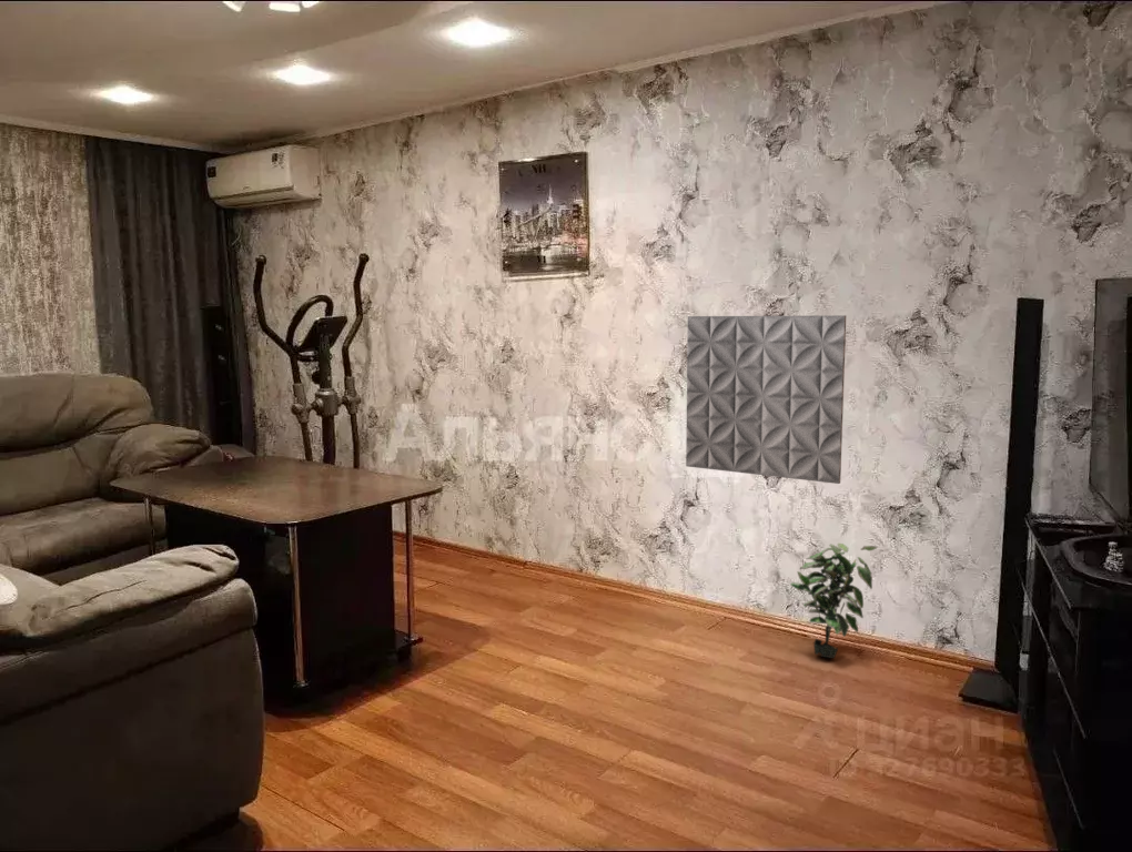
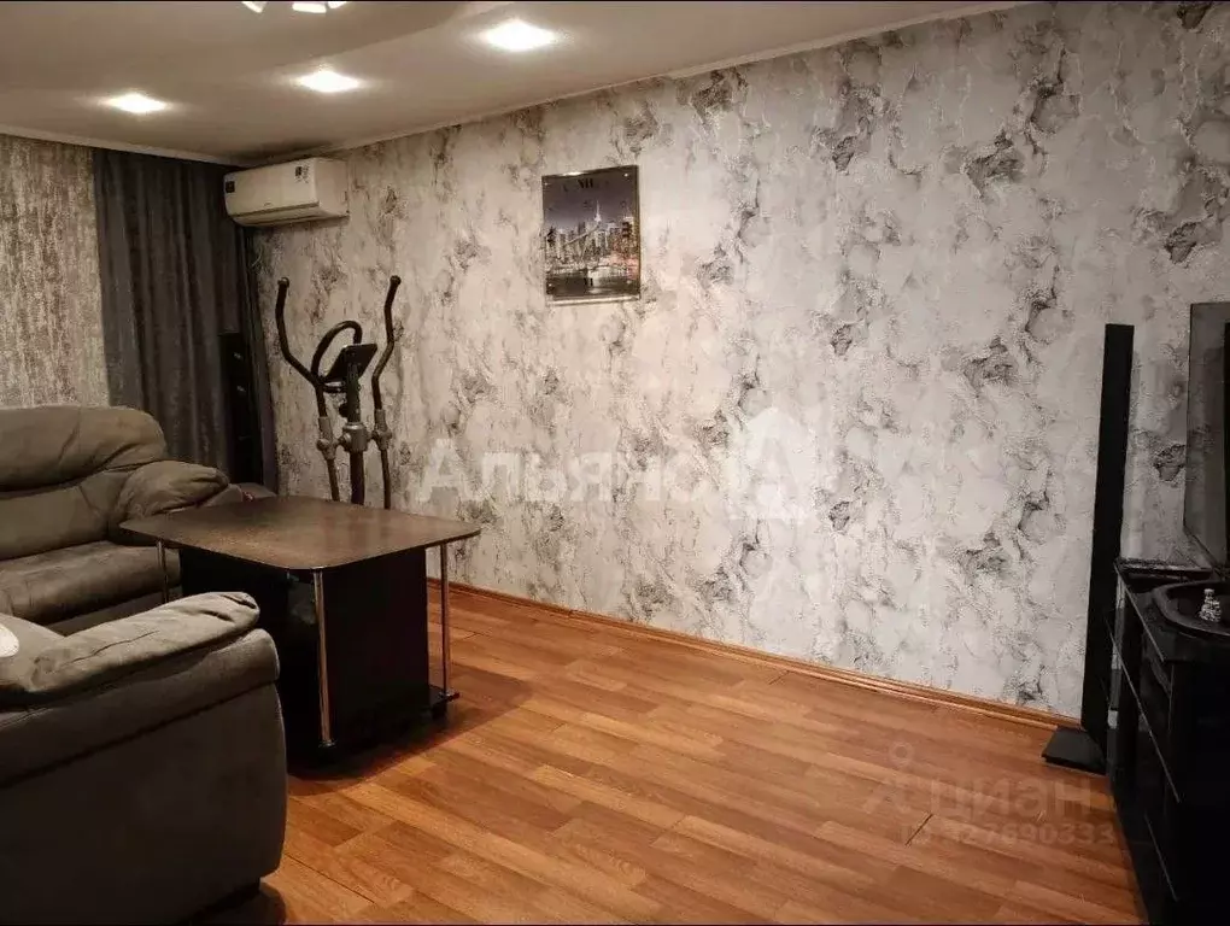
- potted plant [789,542,878,659]
- decorative wall panel [685,314,847,485]
